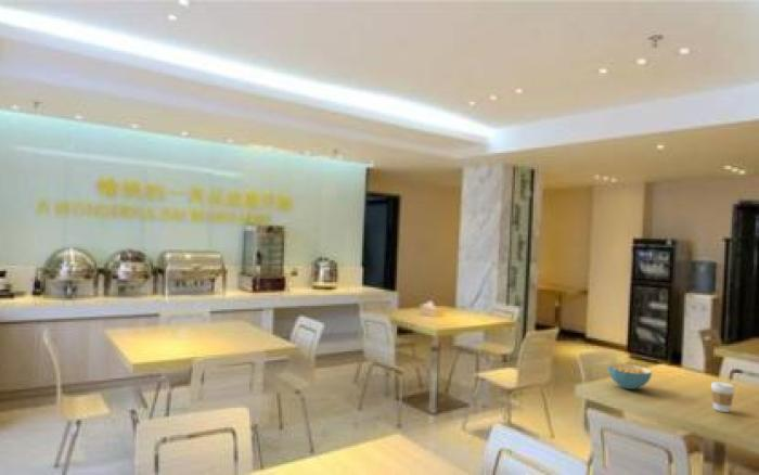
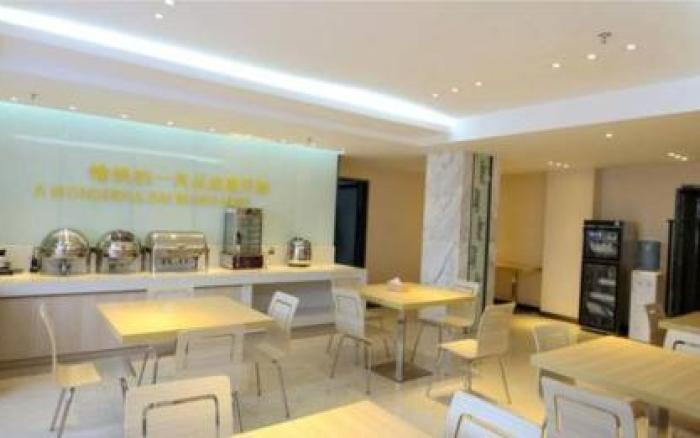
- coffee cup [710,381,736,413]
- cereal bowl [607,362,653,390]
